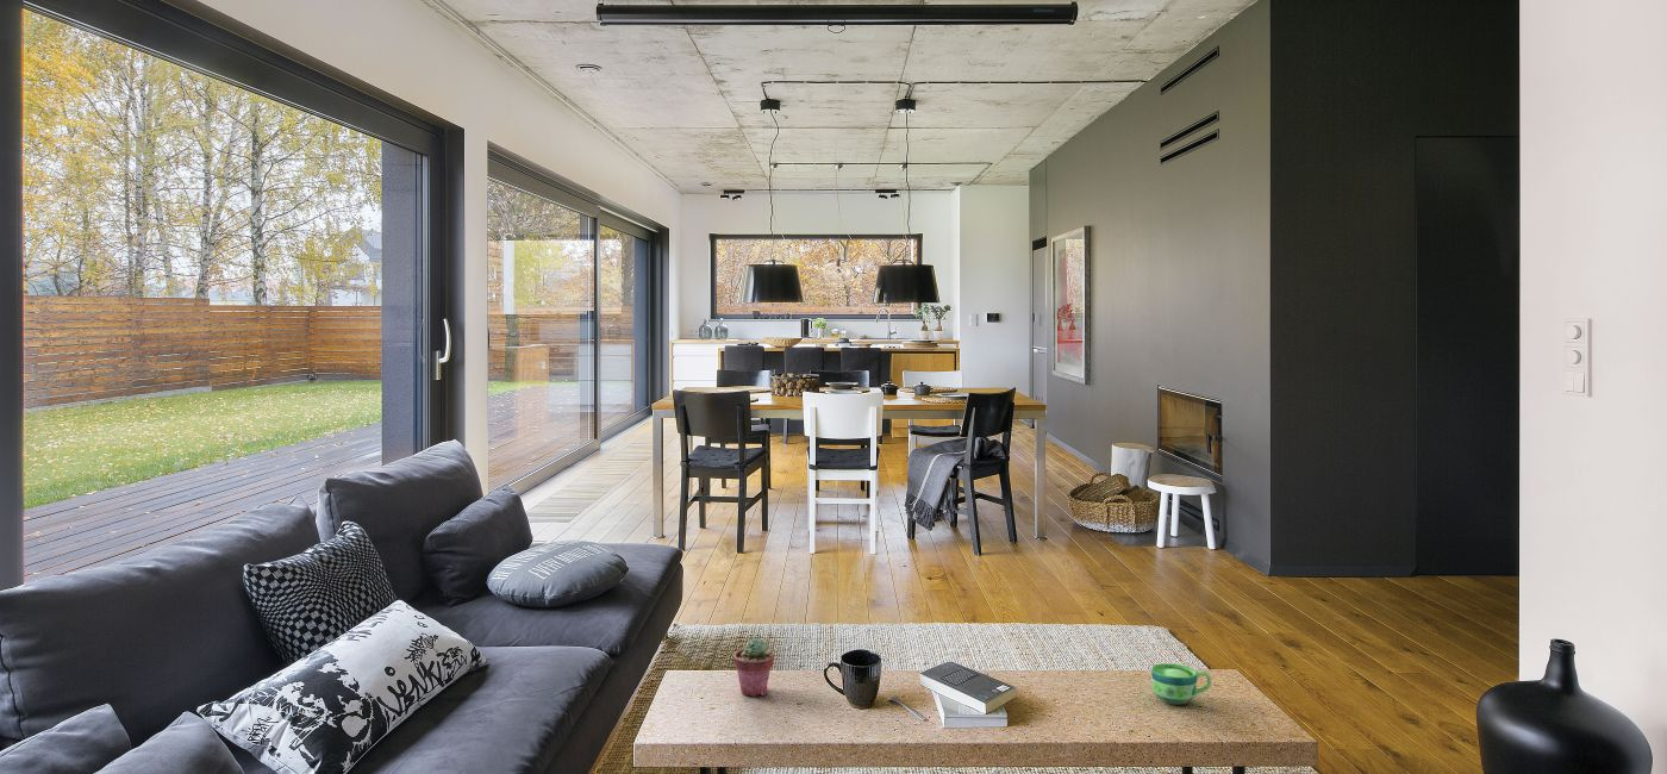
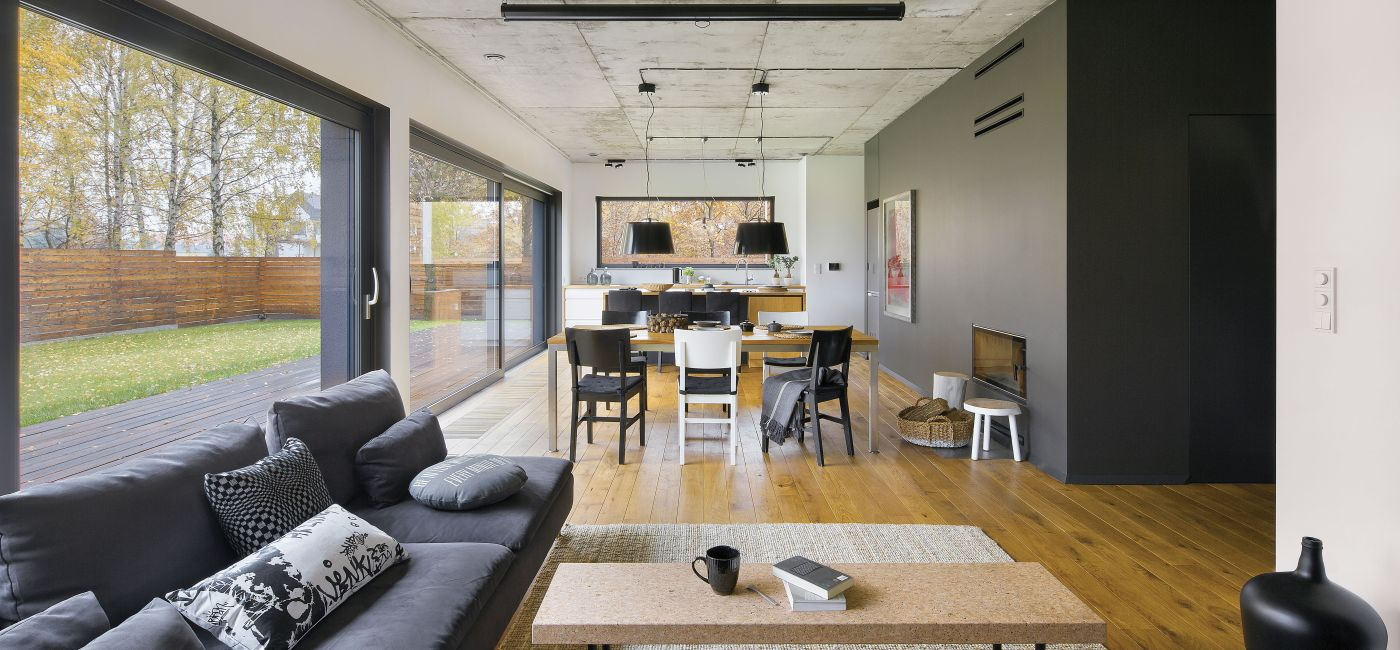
- potted succulent [732,637,775,698]
- cup [1150,662,1212,706]
